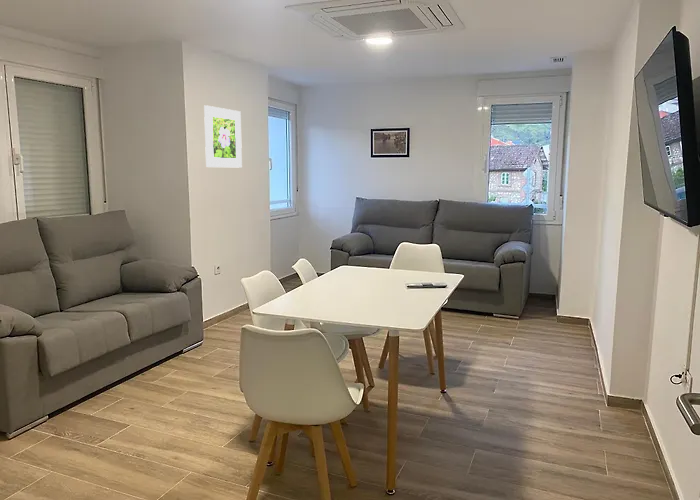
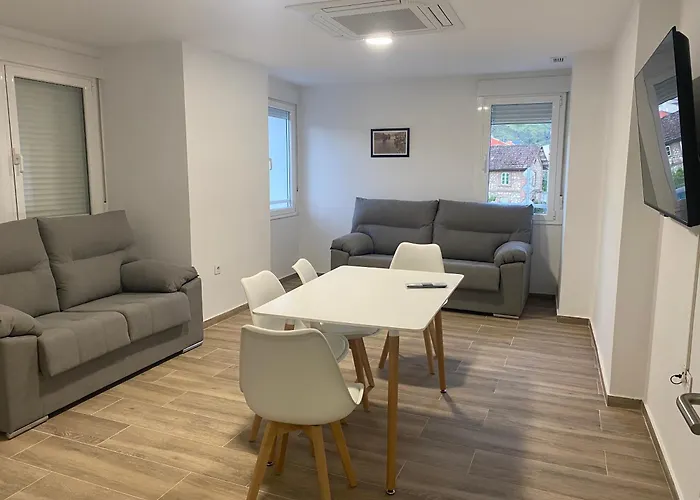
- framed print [203,105,243,169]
